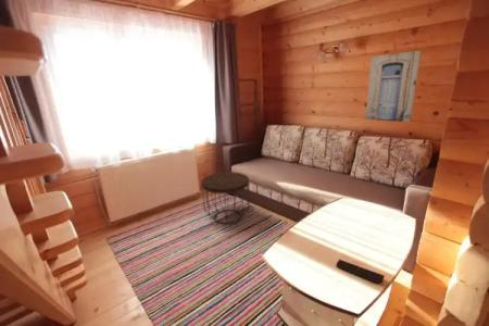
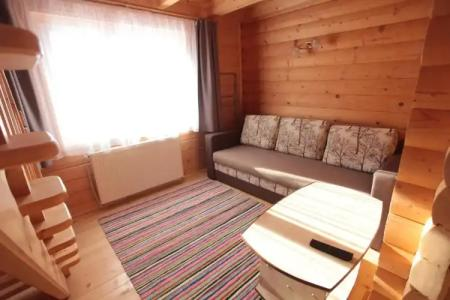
- side table [200,171,251,225]
- wall art [364,50,423,123]
